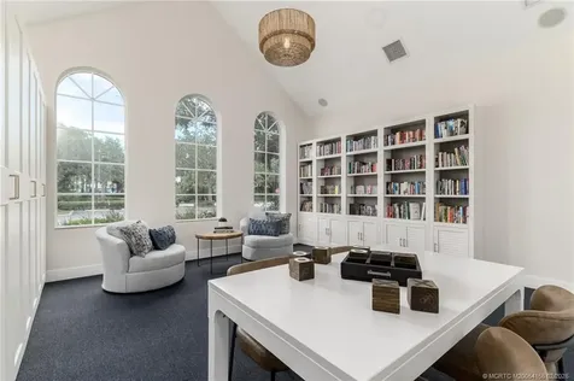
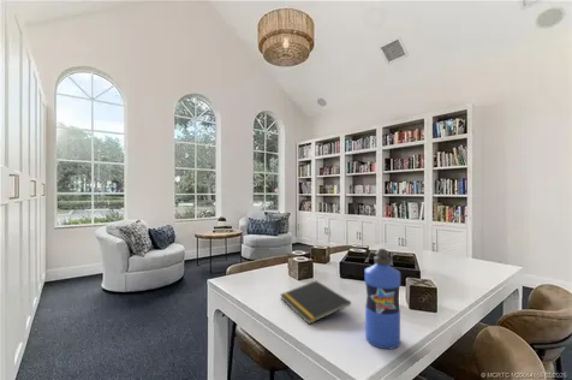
+ water bottle [364,248,401,350]
+ notepad [279,279,352,325]
